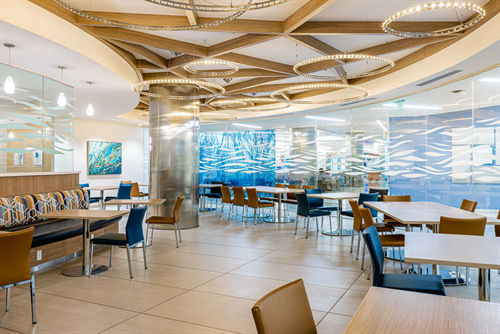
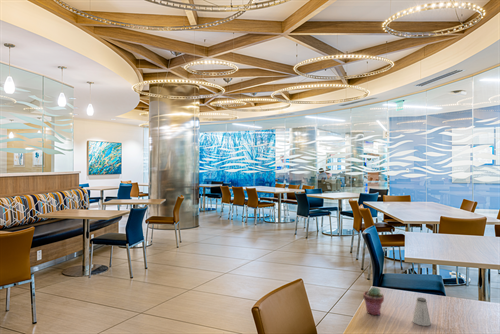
+ potted succulent [362,286,385,316]
+ saltshaker [411,296,432,327]
